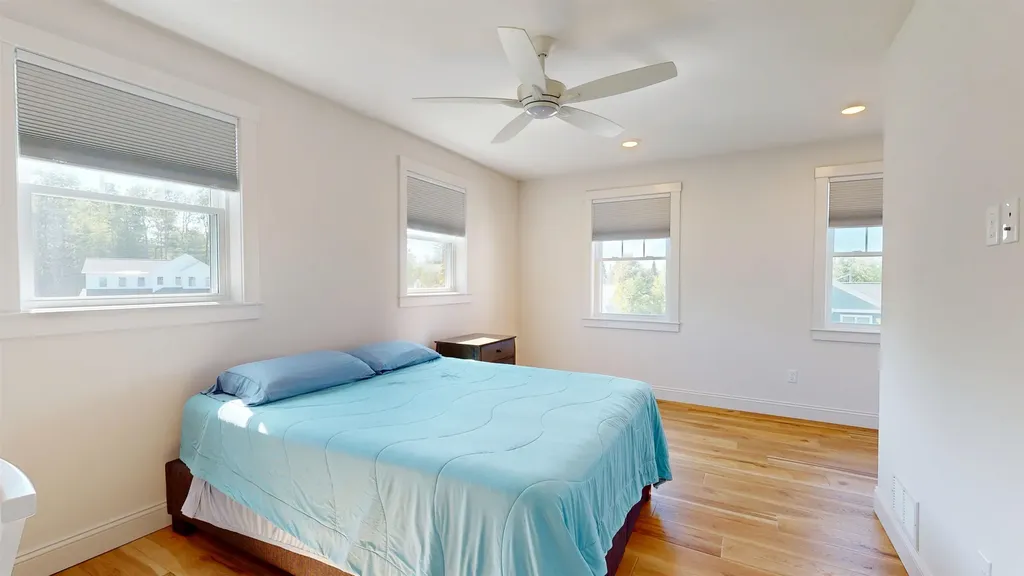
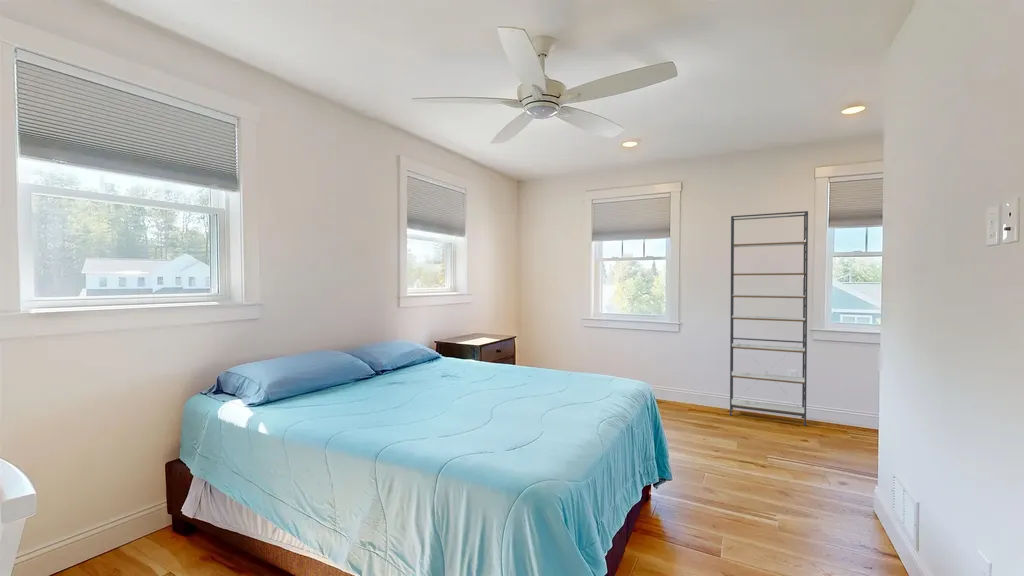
+ shelving unit [728,210,809,427]
